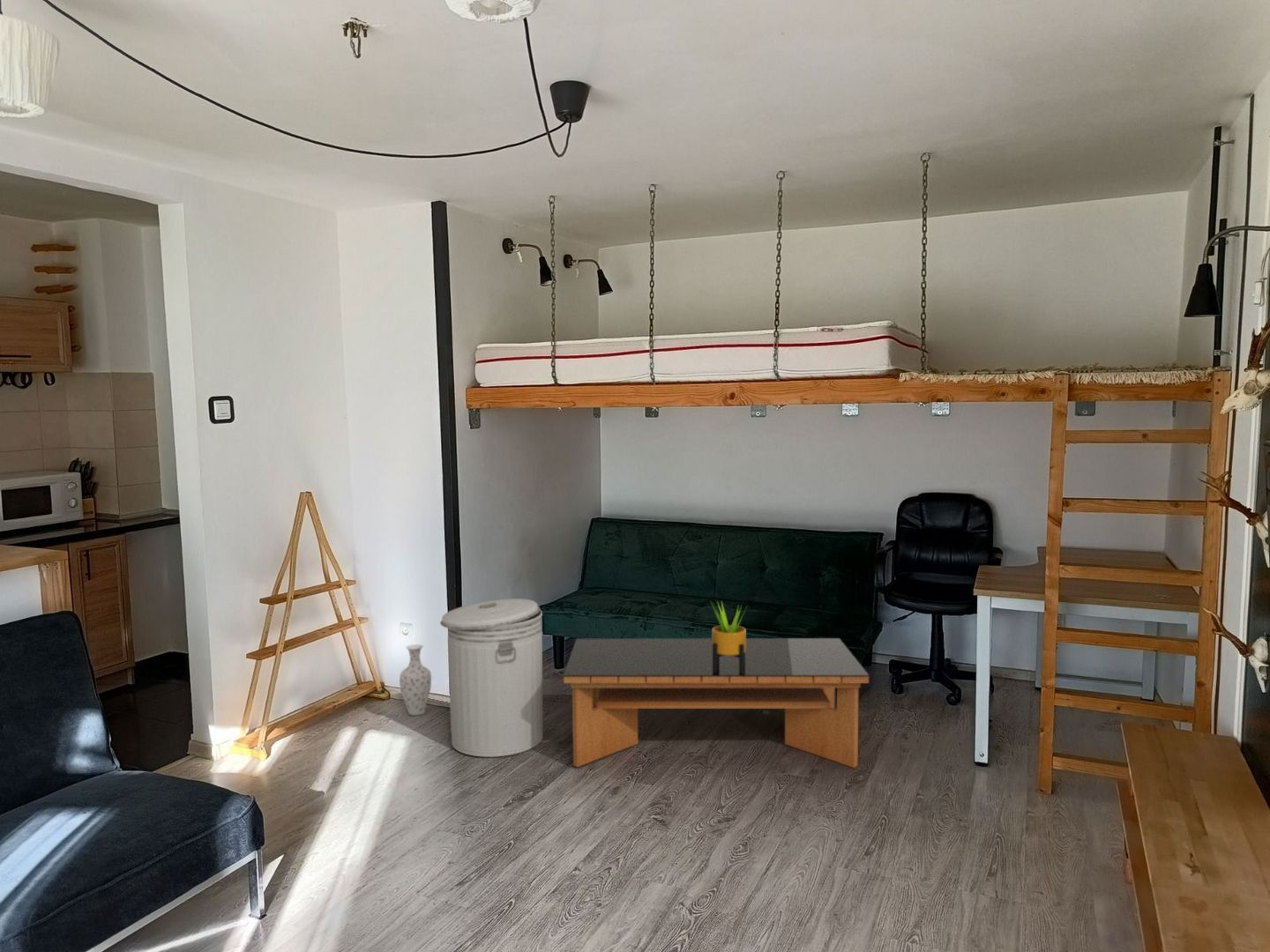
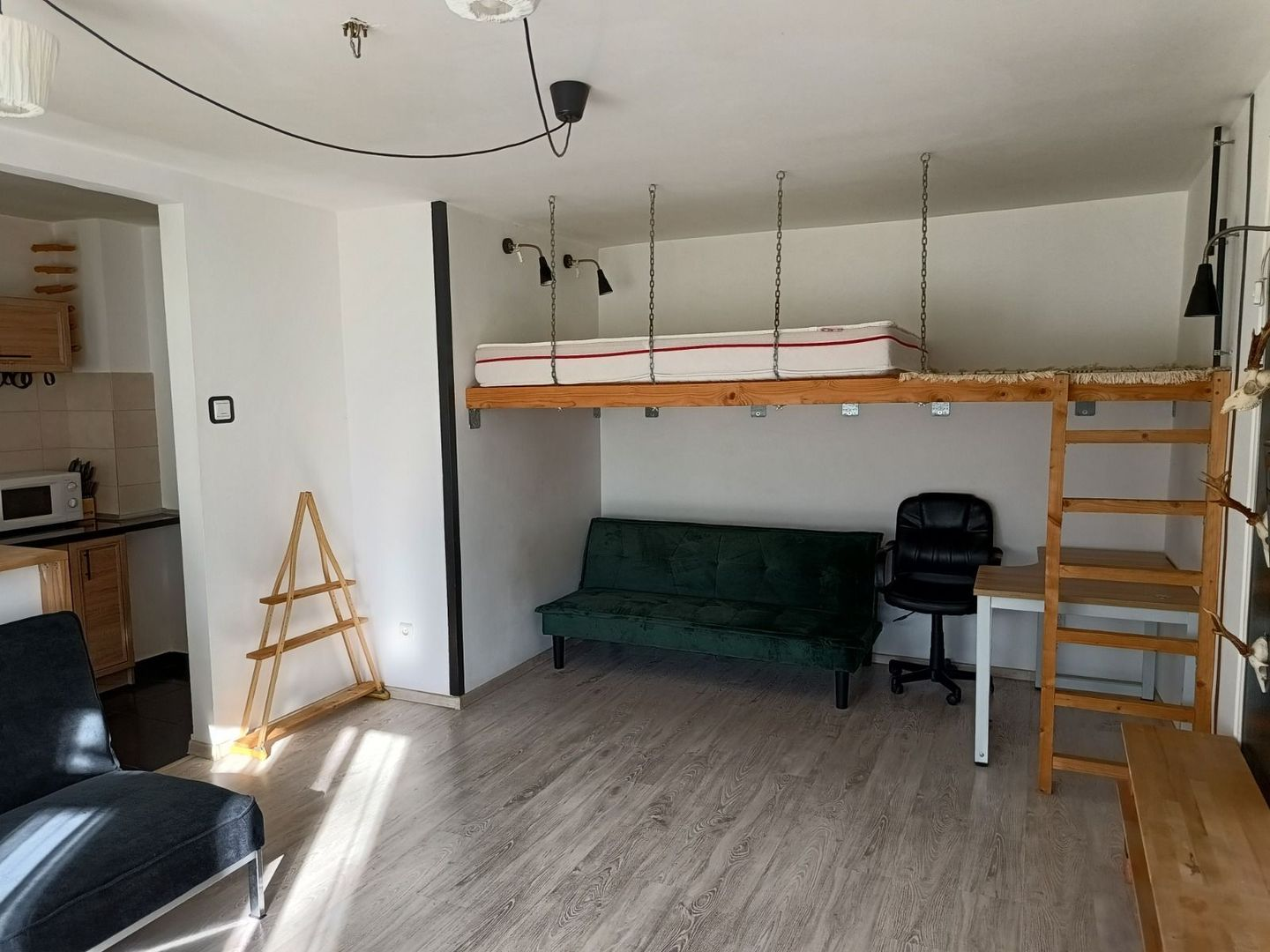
- potted plant [709,599,748,673]
- vase [399,643,432,717]
- can [439,598,543,758]
- coffee table [563,637,870,769]
